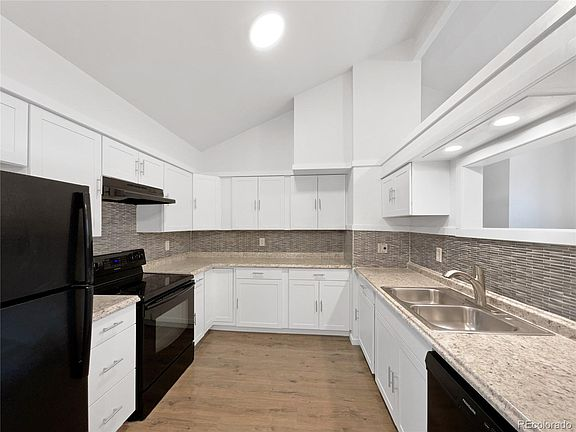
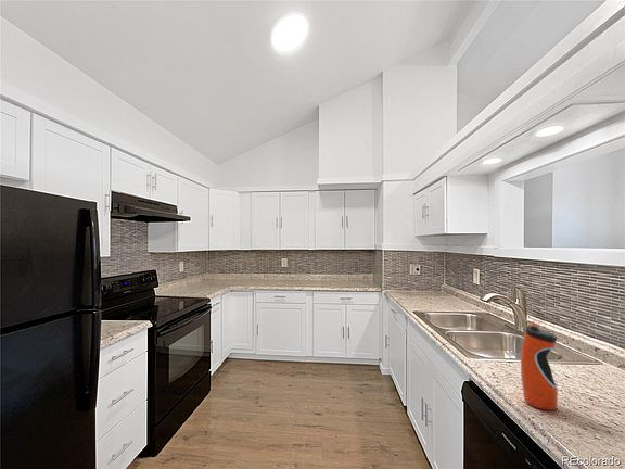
+ water bottle [520,320,559,411]
